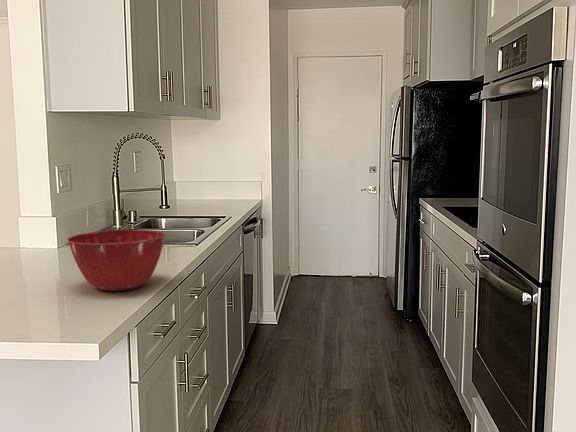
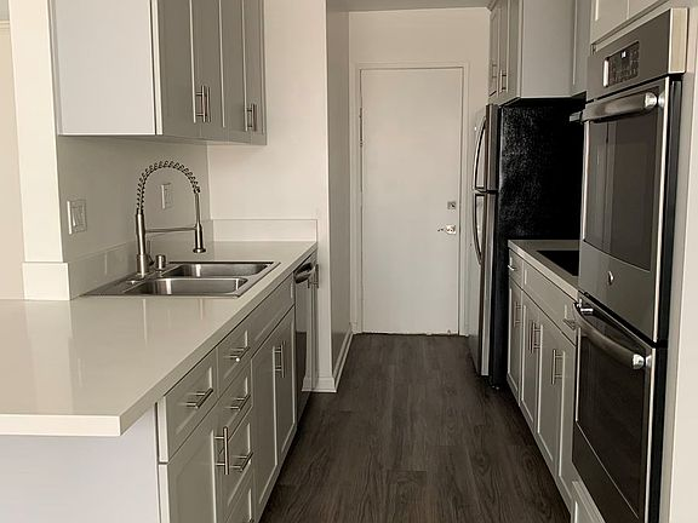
- mixing bowl [66,229,167,292]
